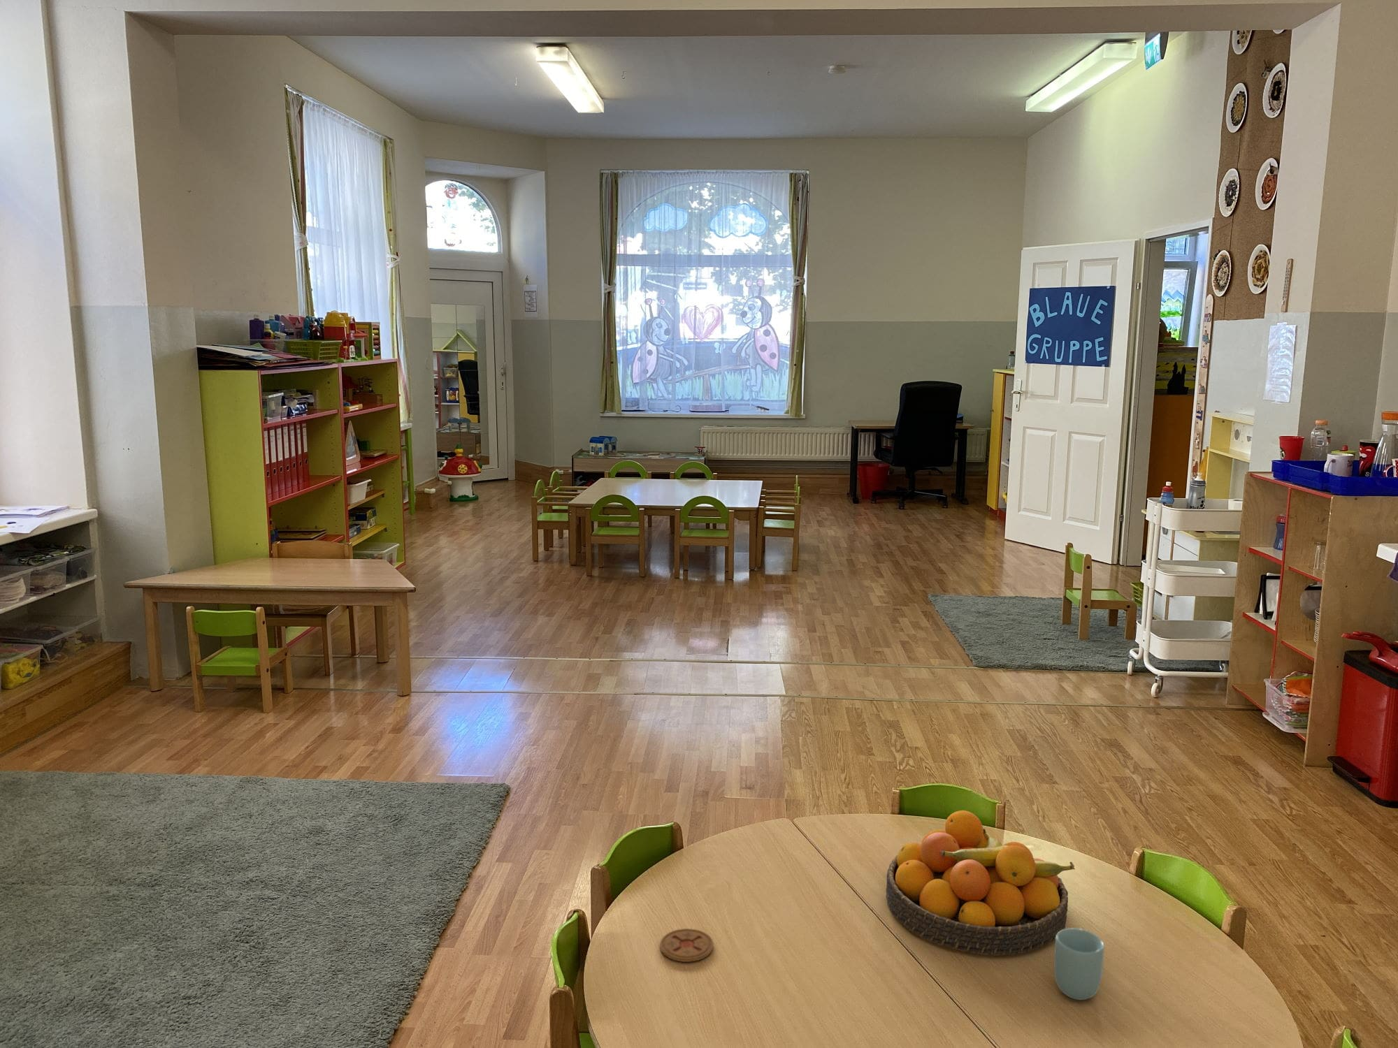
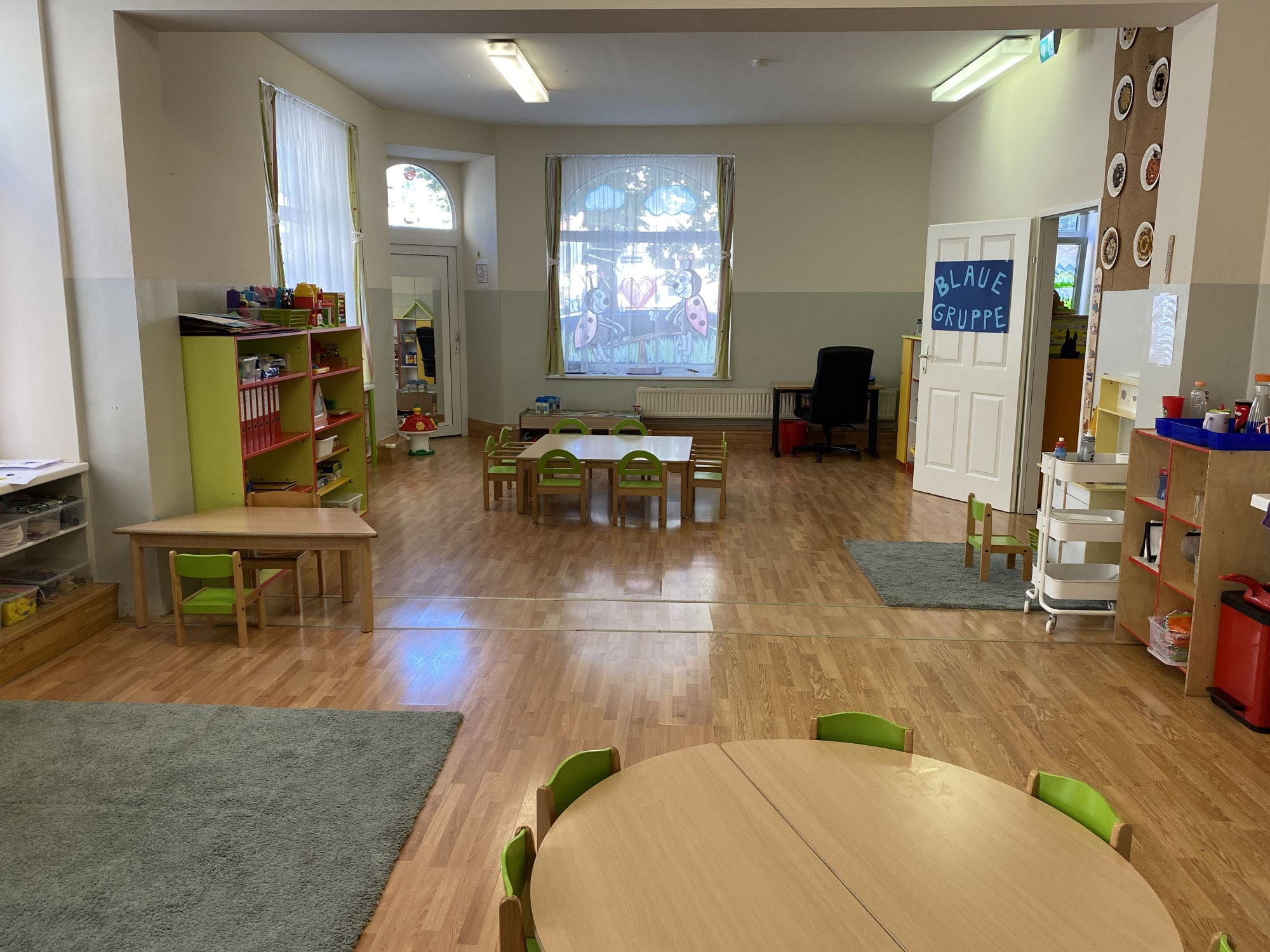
- cup [1053,927,1105,1001]
- fruit bowl [885,810,1075,957]
- coaster [659,928,714,963]
